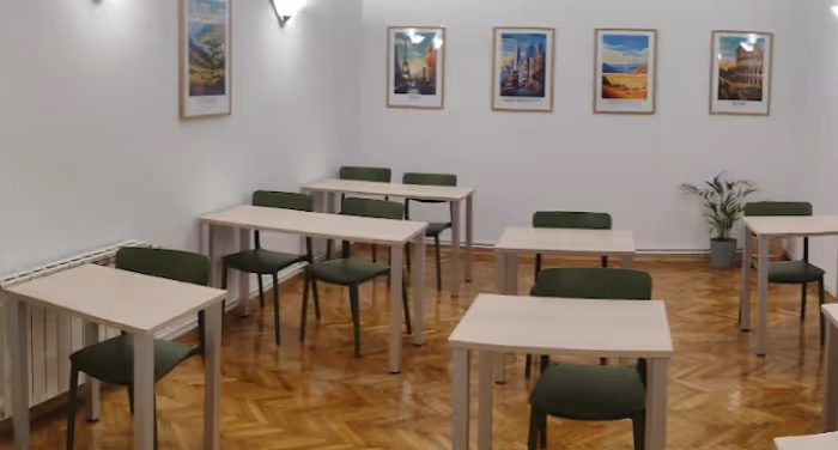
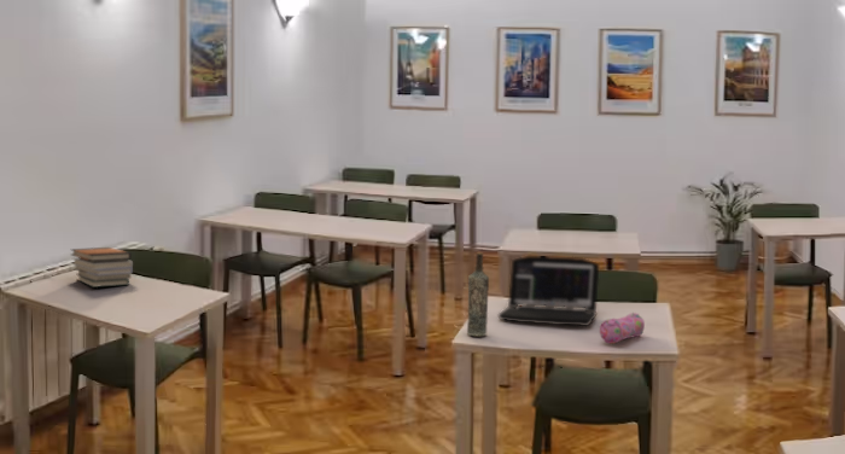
+ bottle [466,251,490,337]
+ book stack [70,246,134,289]
+ pencil case [599,312,646,344]
+ laptop [497,255,600,327]
